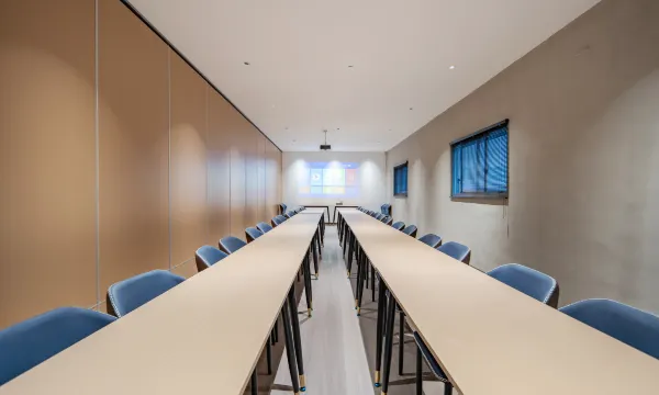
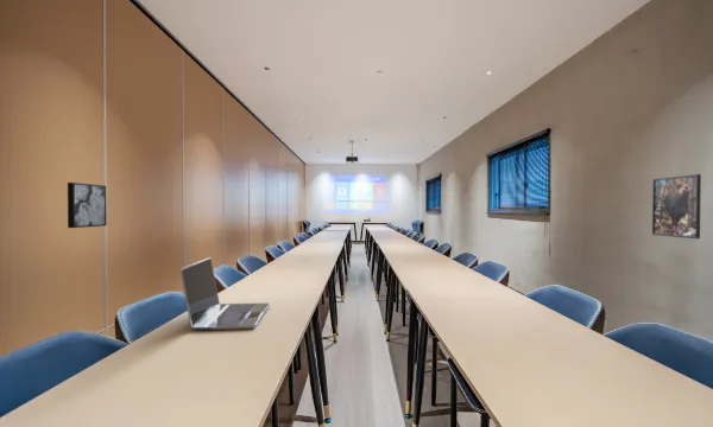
+ laptop [179,256,271,331]
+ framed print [651,173,702,240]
+ wall art [67,181,107,229]
